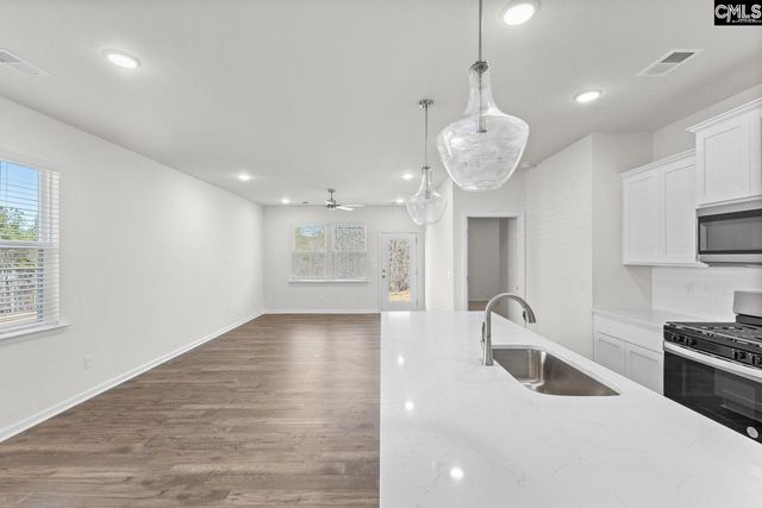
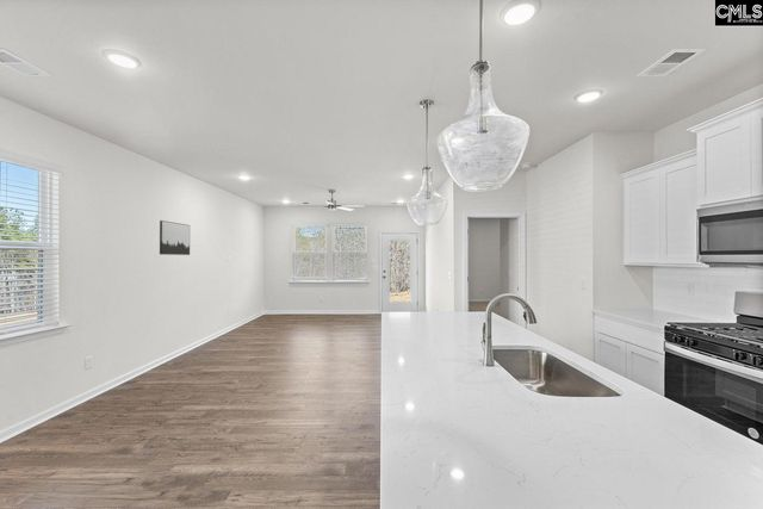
+ wall art [159,219,191,256]
